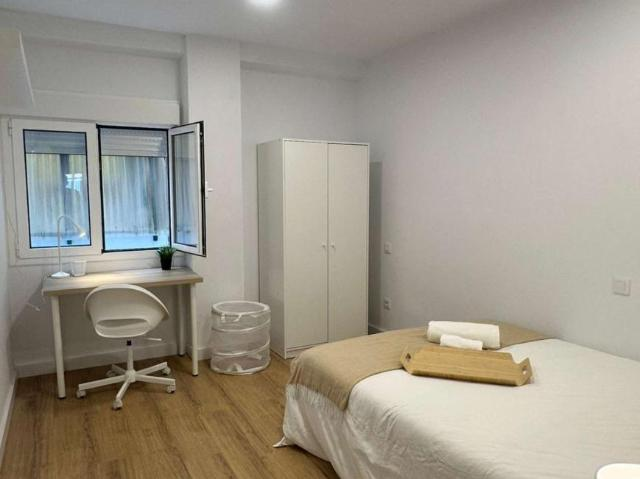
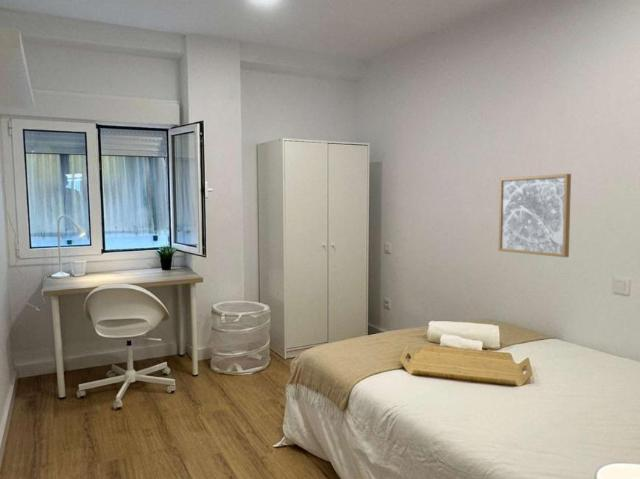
+ wall art [497,173,572,258]
